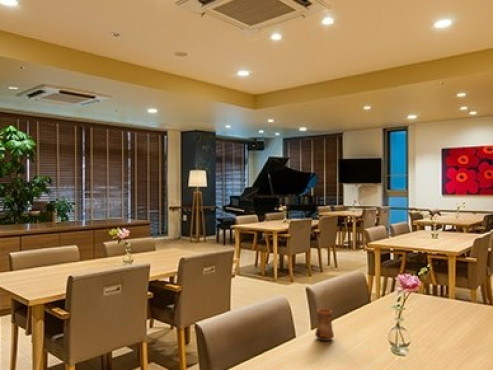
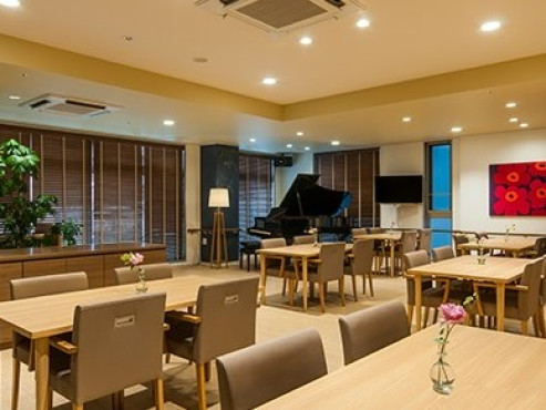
- cup [314,308,335,342]
